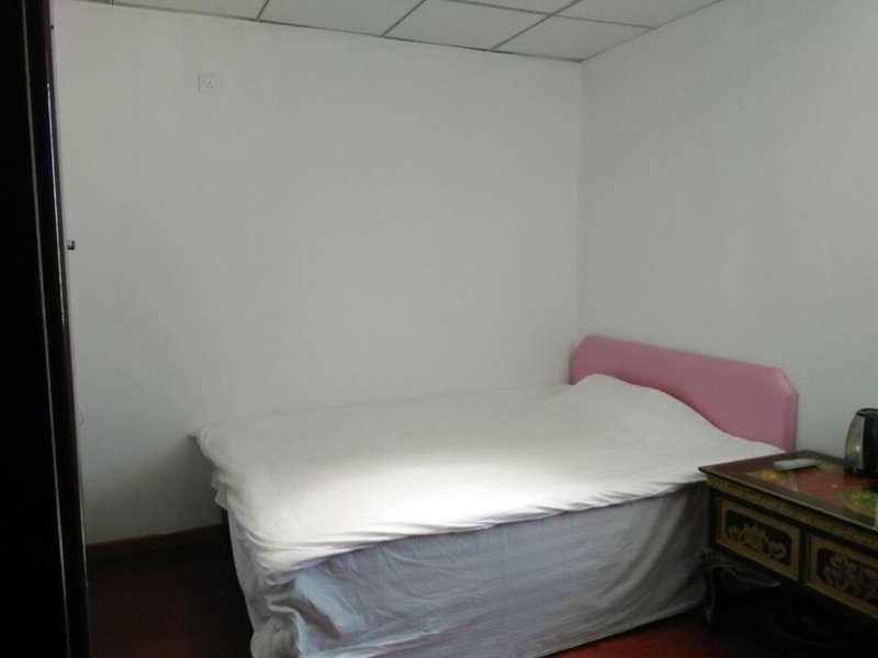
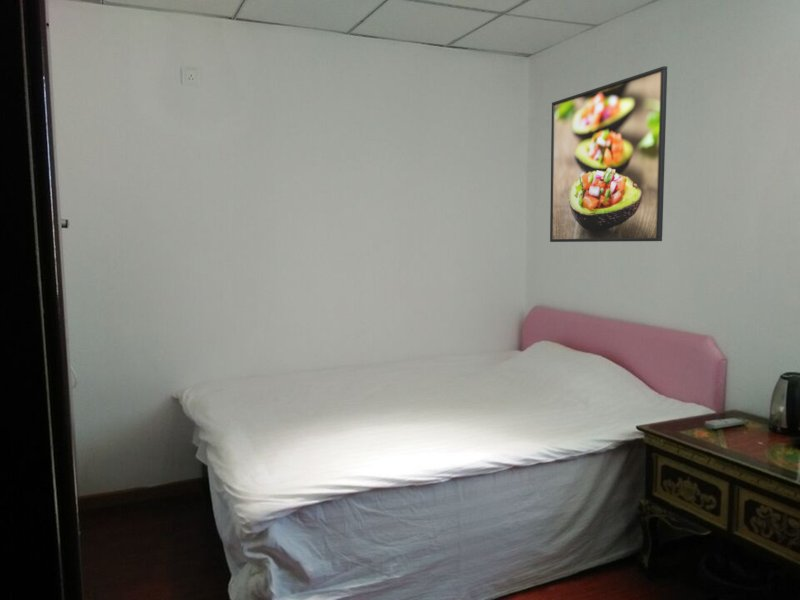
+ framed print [549,65,668,243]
